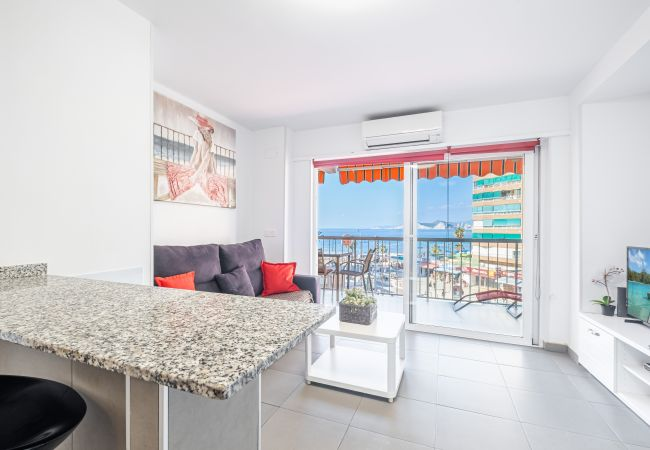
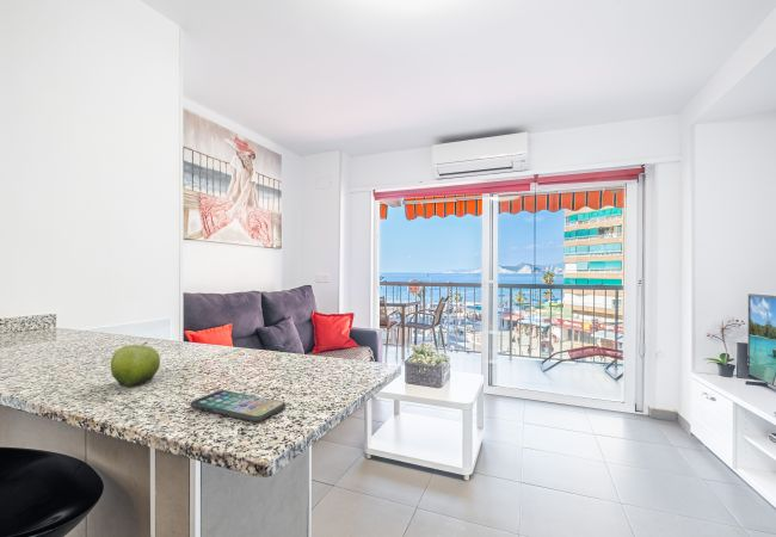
+ smartphone [189,389,287,422]
+ fruit [110,340,161,388]
